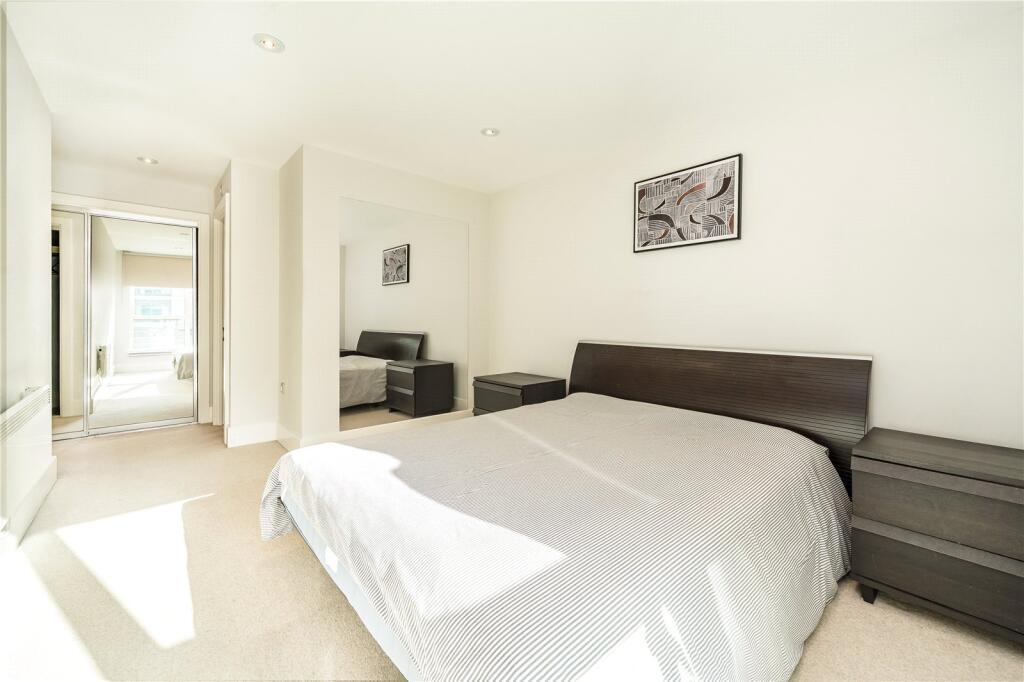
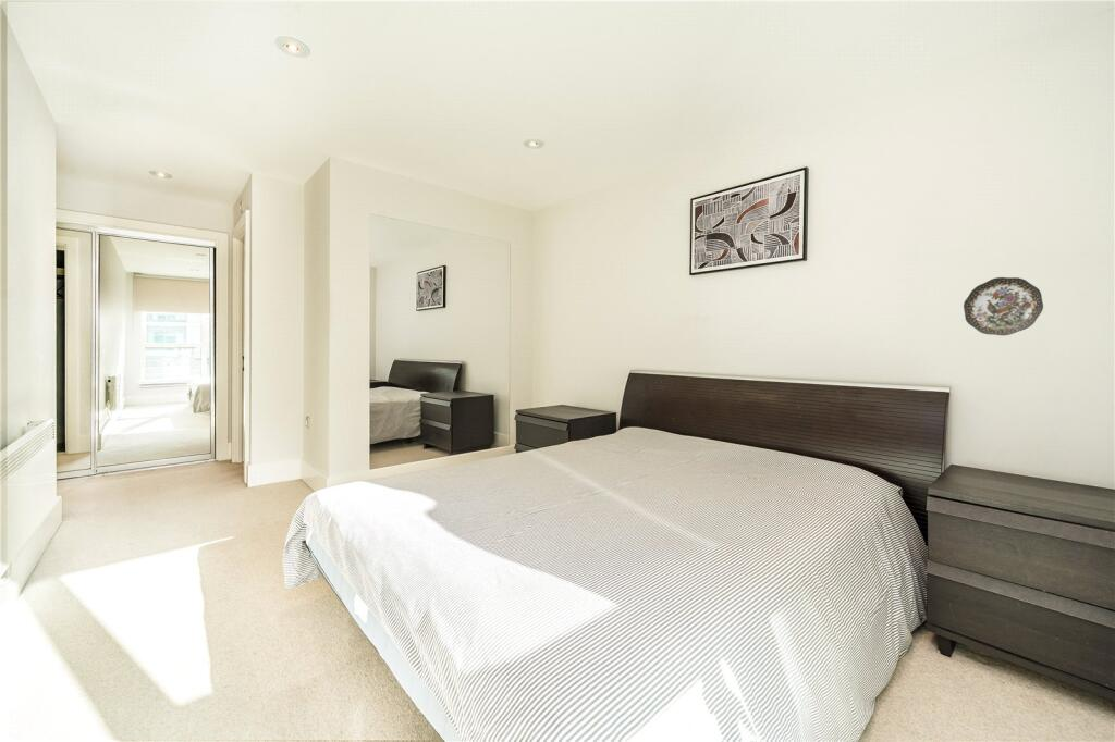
+ decorative plate [963,276,1044,336]
